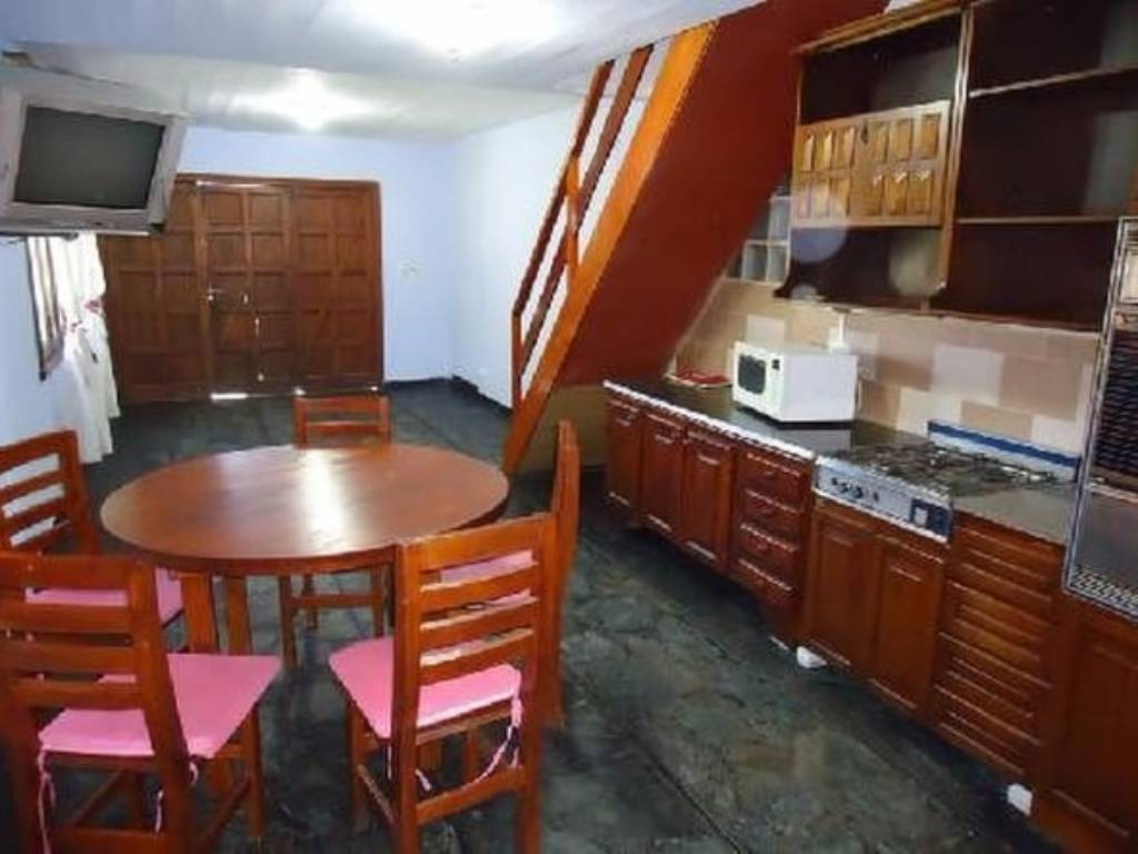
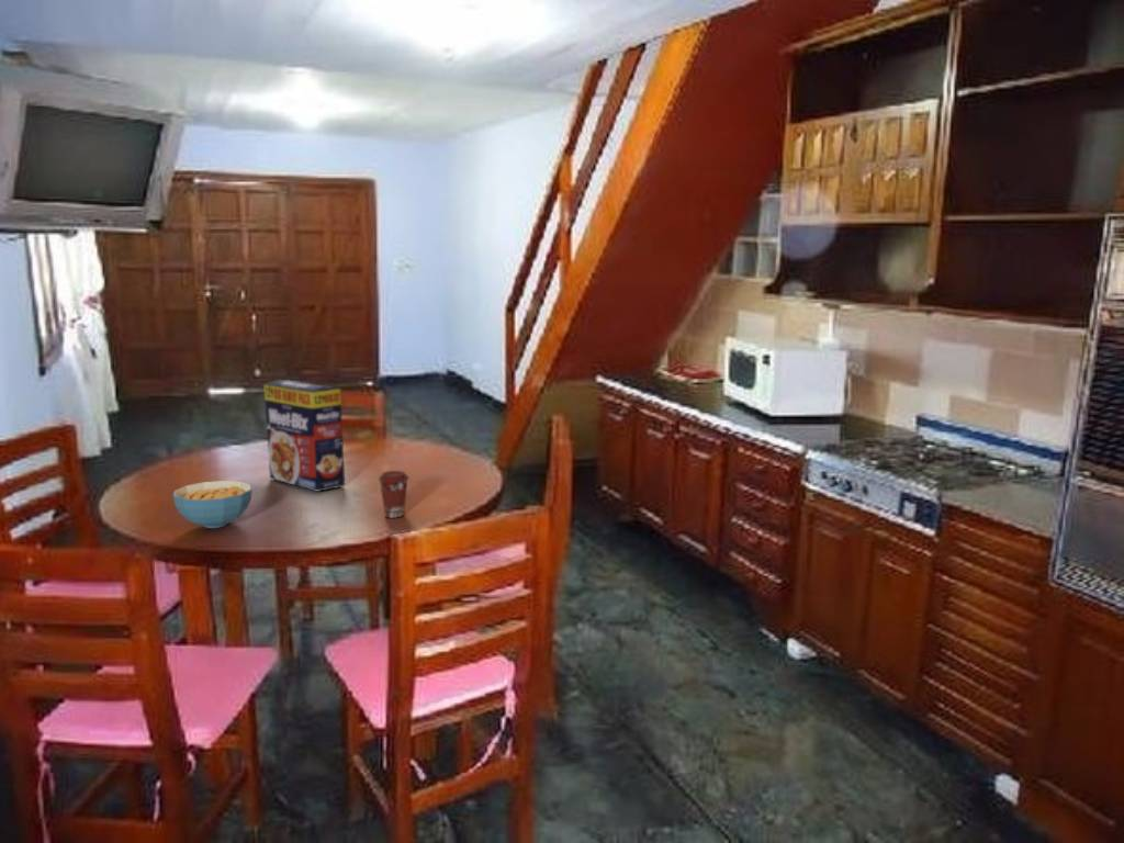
+ cereal bowl [172,480,254,529]
+ coffee cup [378,470,411,519]
+ cereal box [263,379,346,493]
